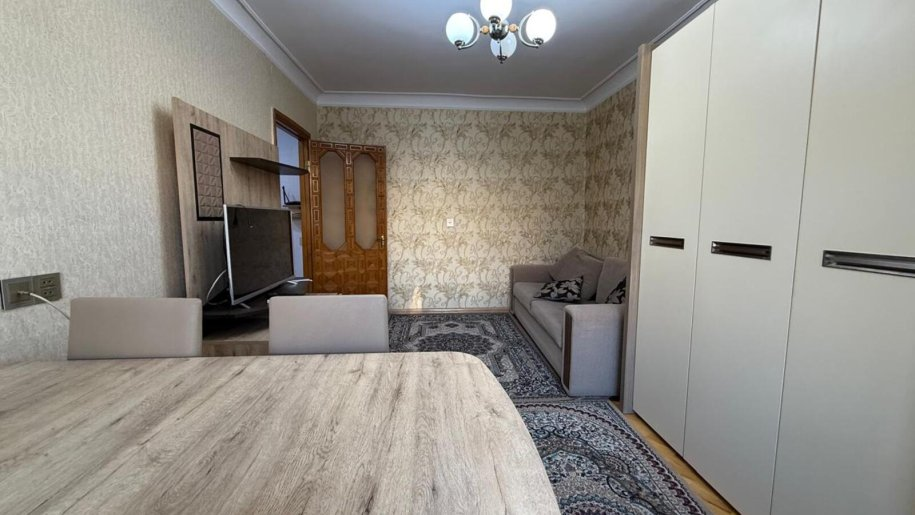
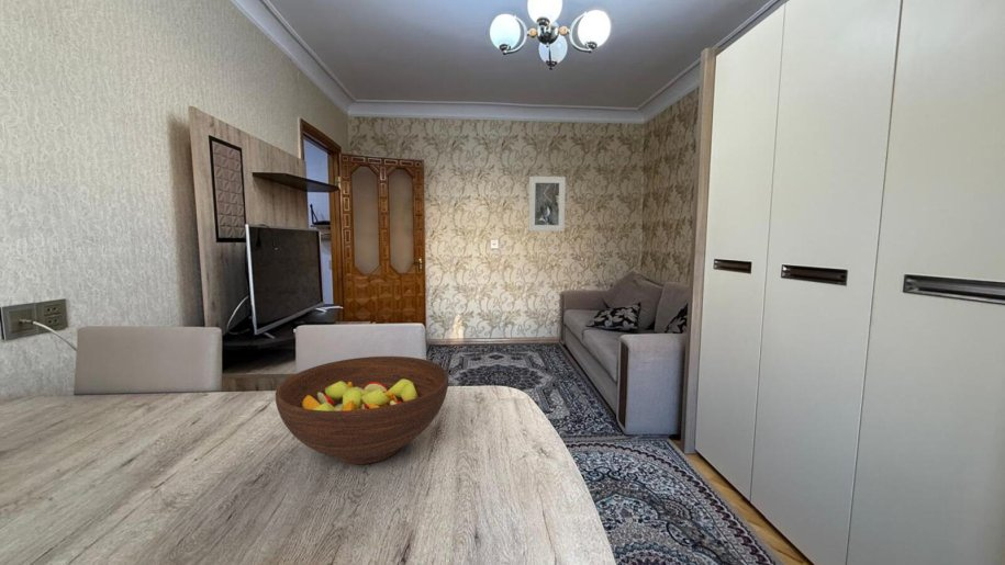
+ fruit bowl [275,355,449,465]
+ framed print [527,176,567,233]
